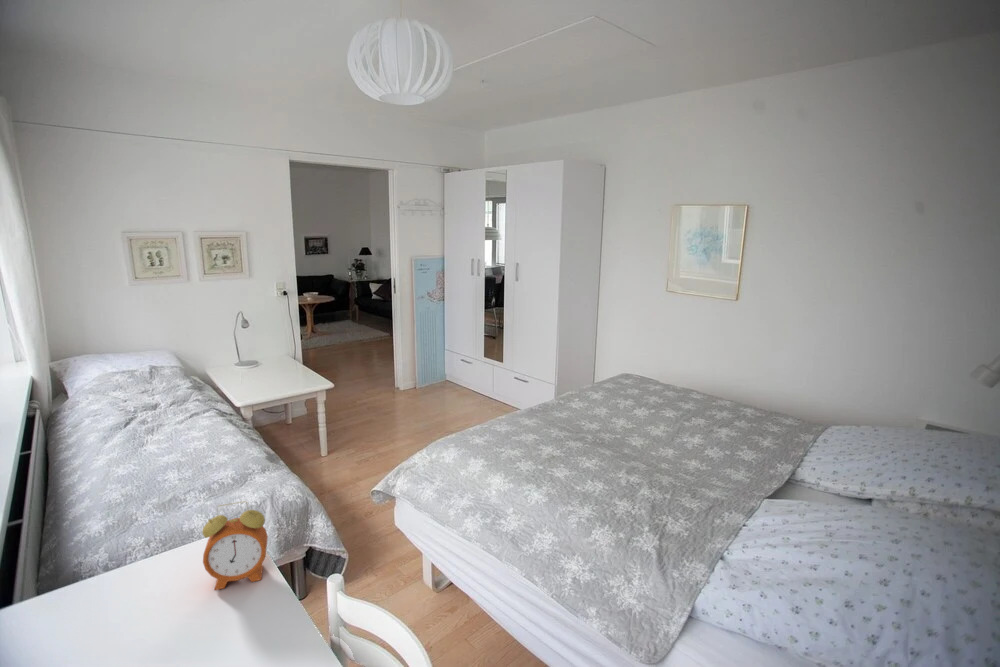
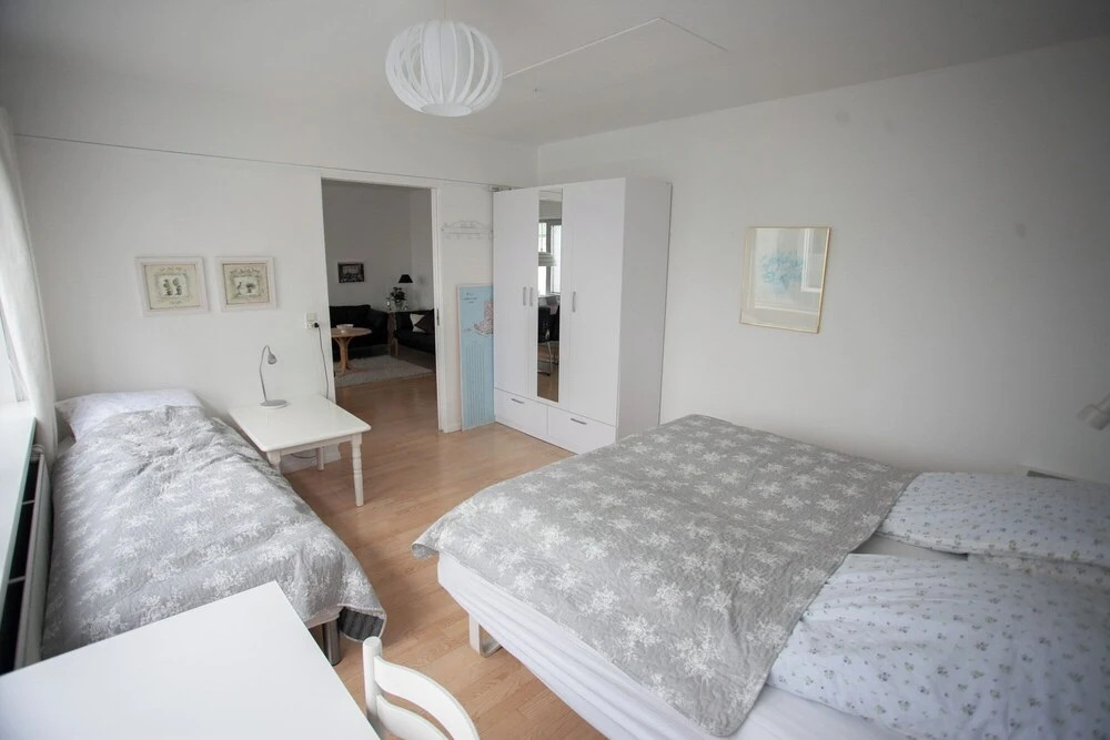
- alarm clock [201,500,269,591]
